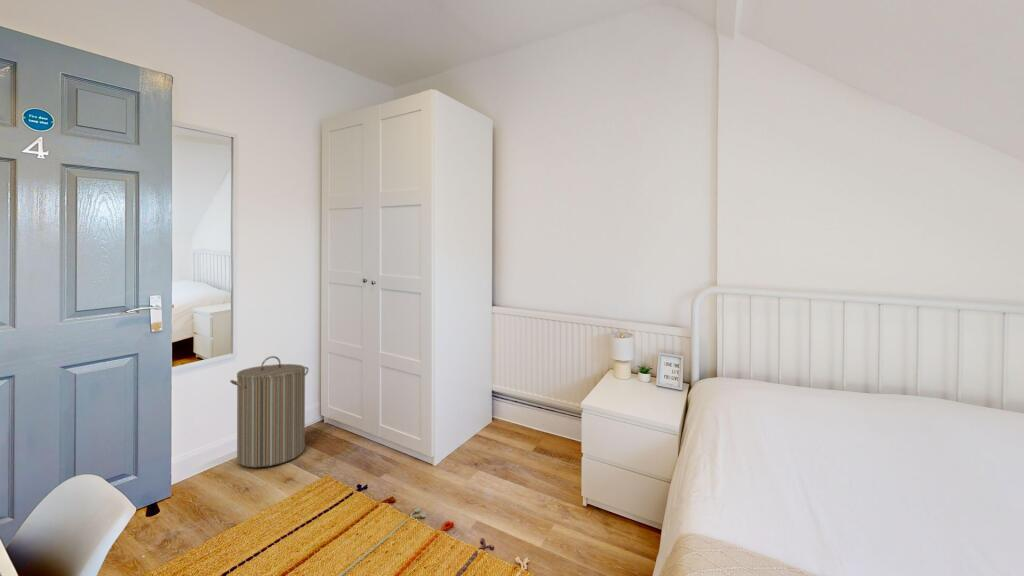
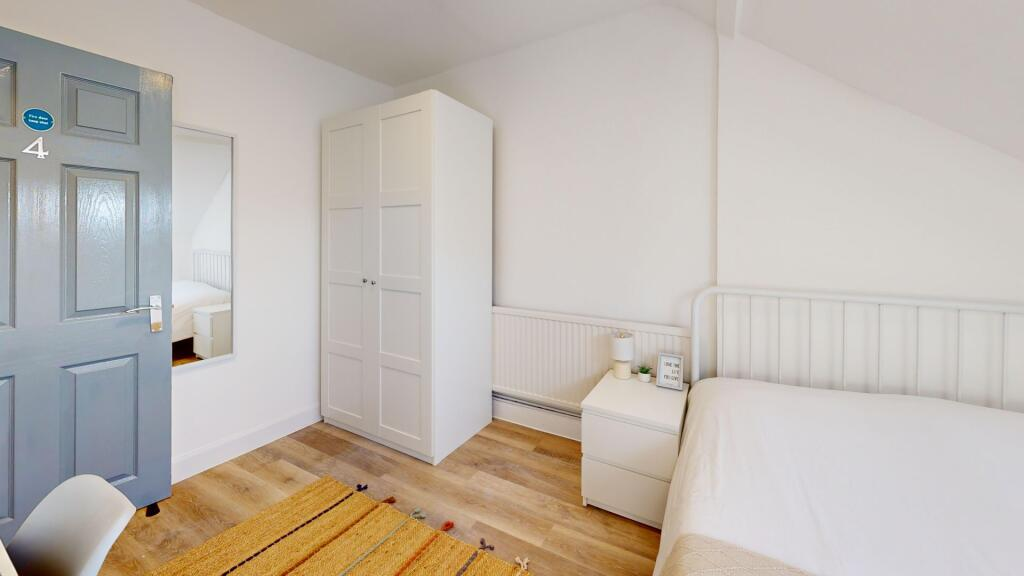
- laundry hamper [229,355,310,468]
